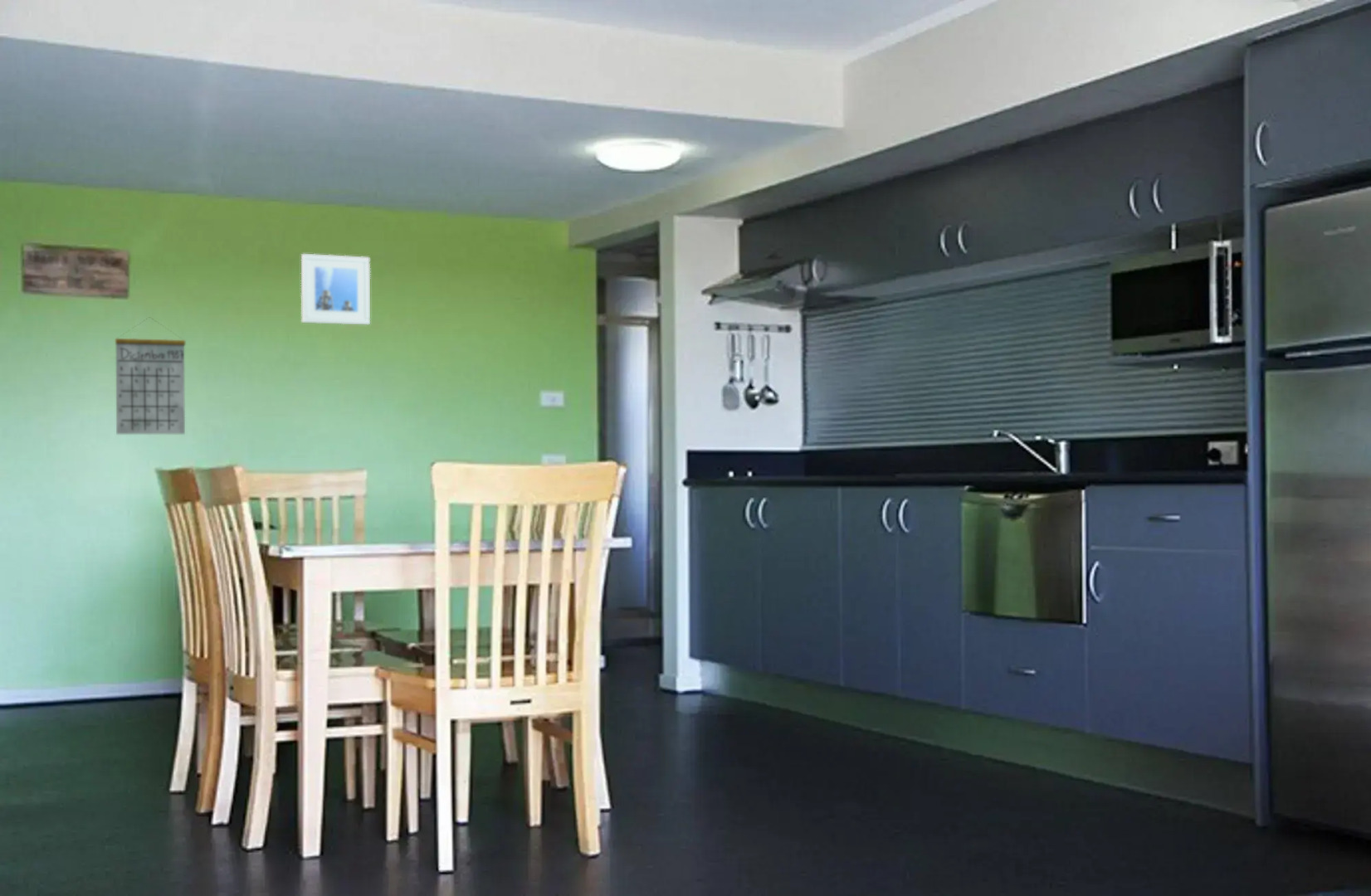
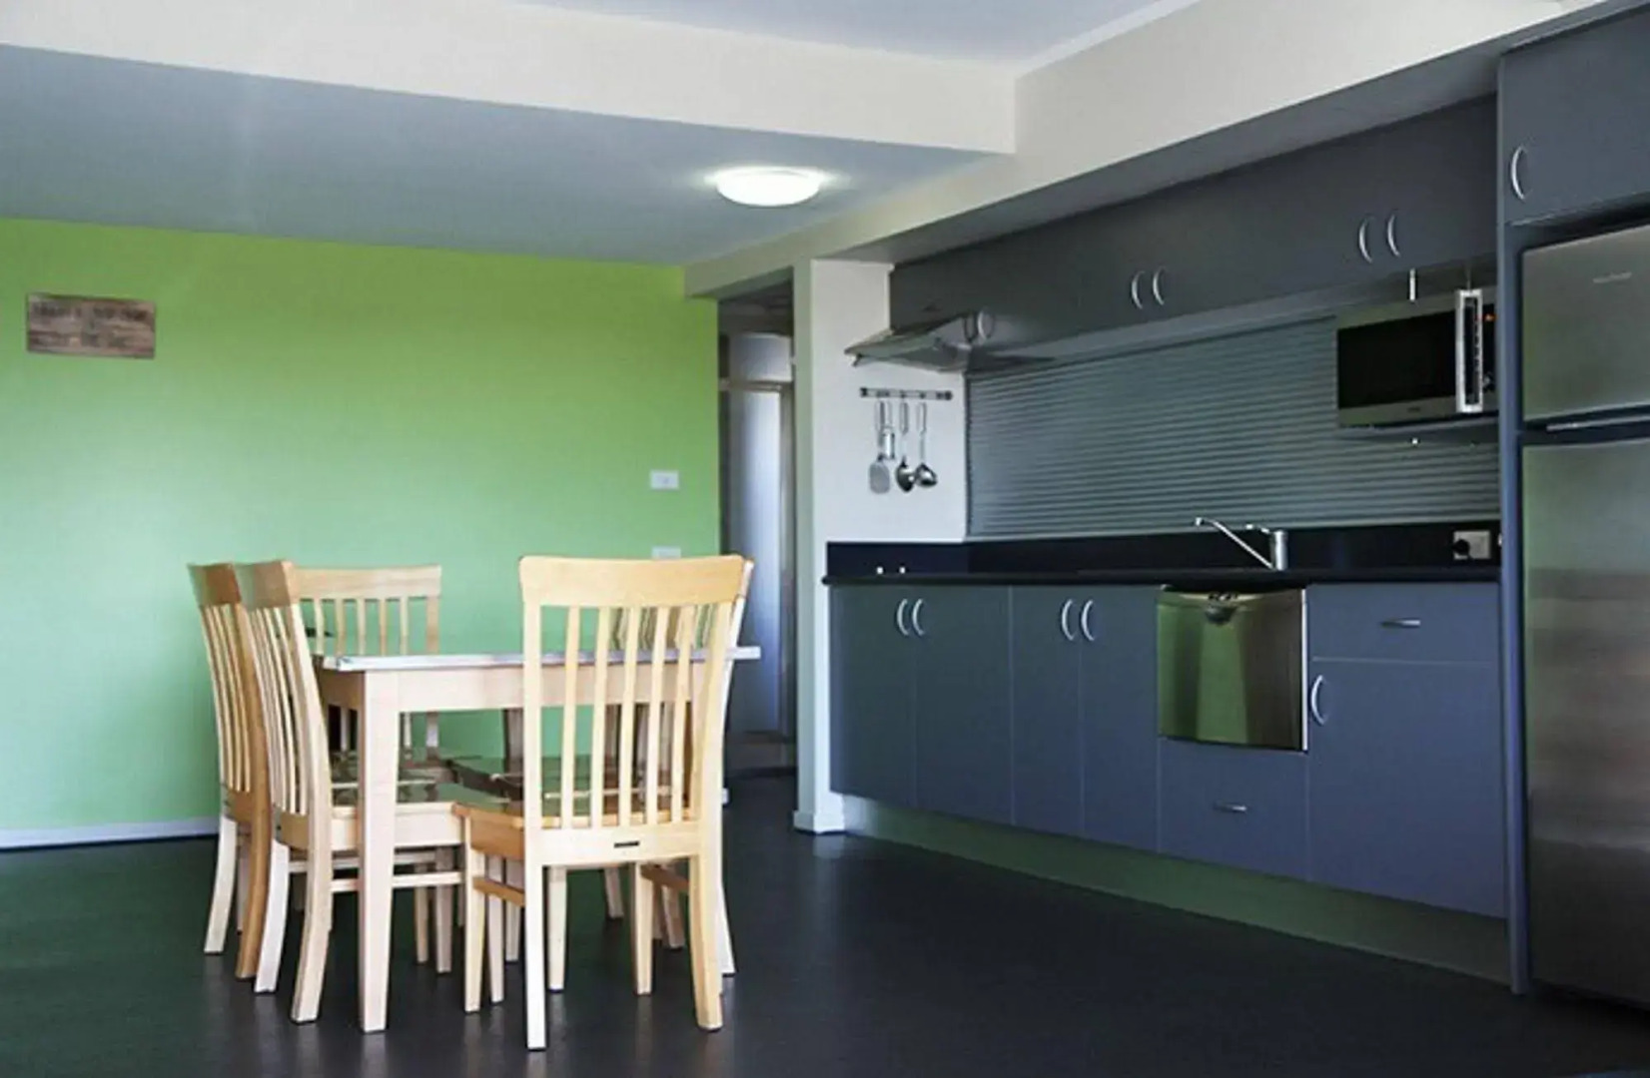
- calendar [115,317,186,435]
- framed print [300,253,371,326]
